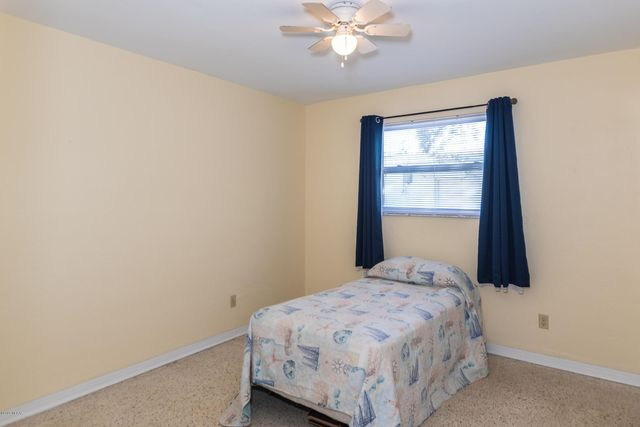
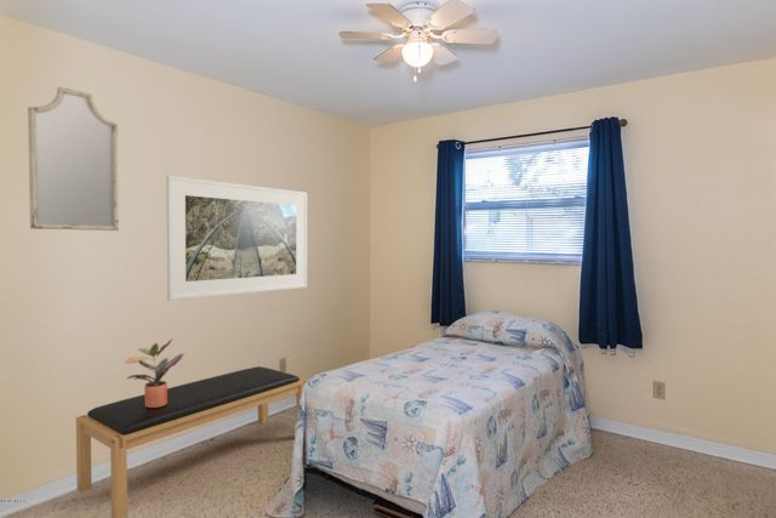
+ potted plant [124,338,186,408]
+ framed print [165,175,308,302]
+ home mirror [27,86,120,232]
+ bench [75,365,308,518]
